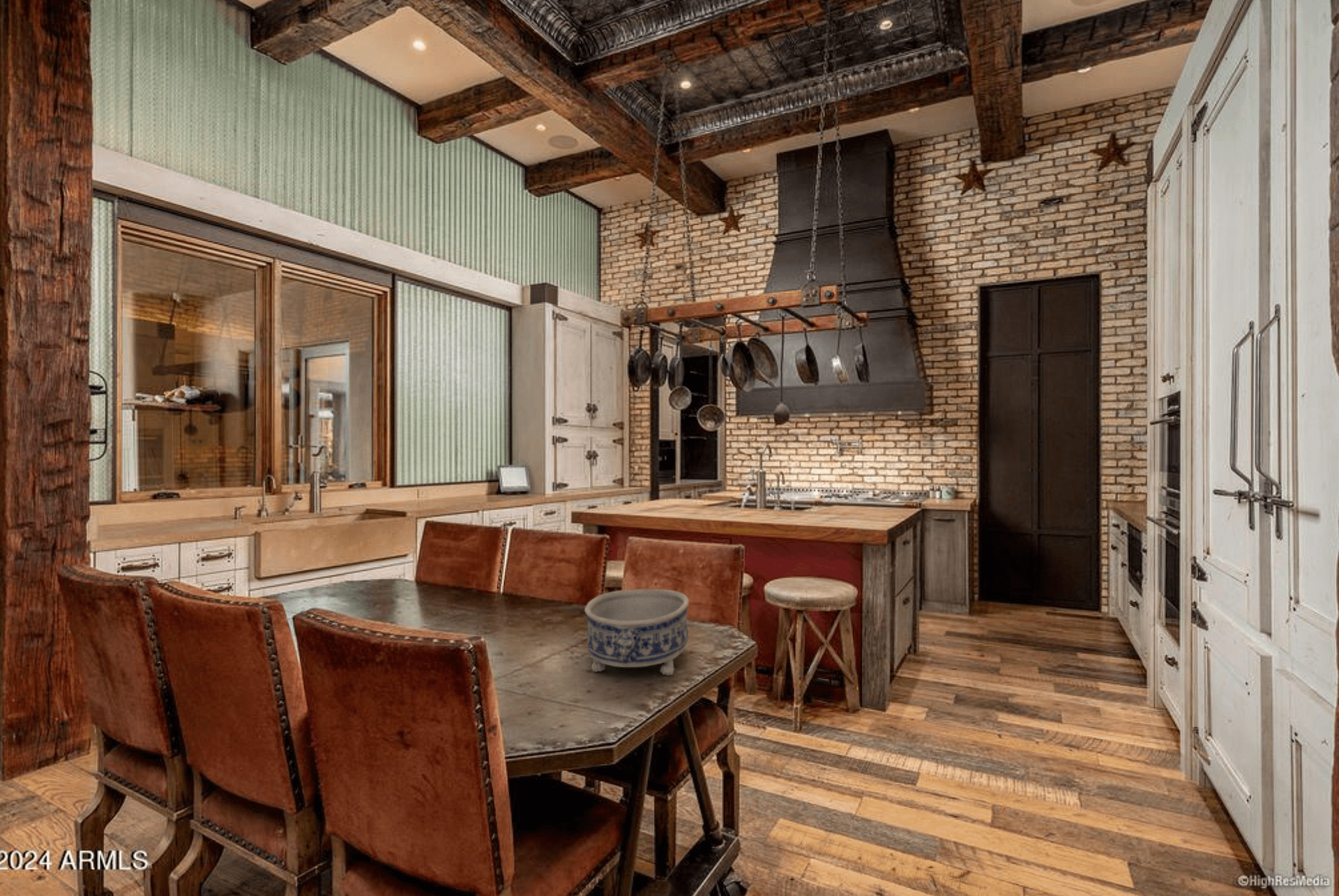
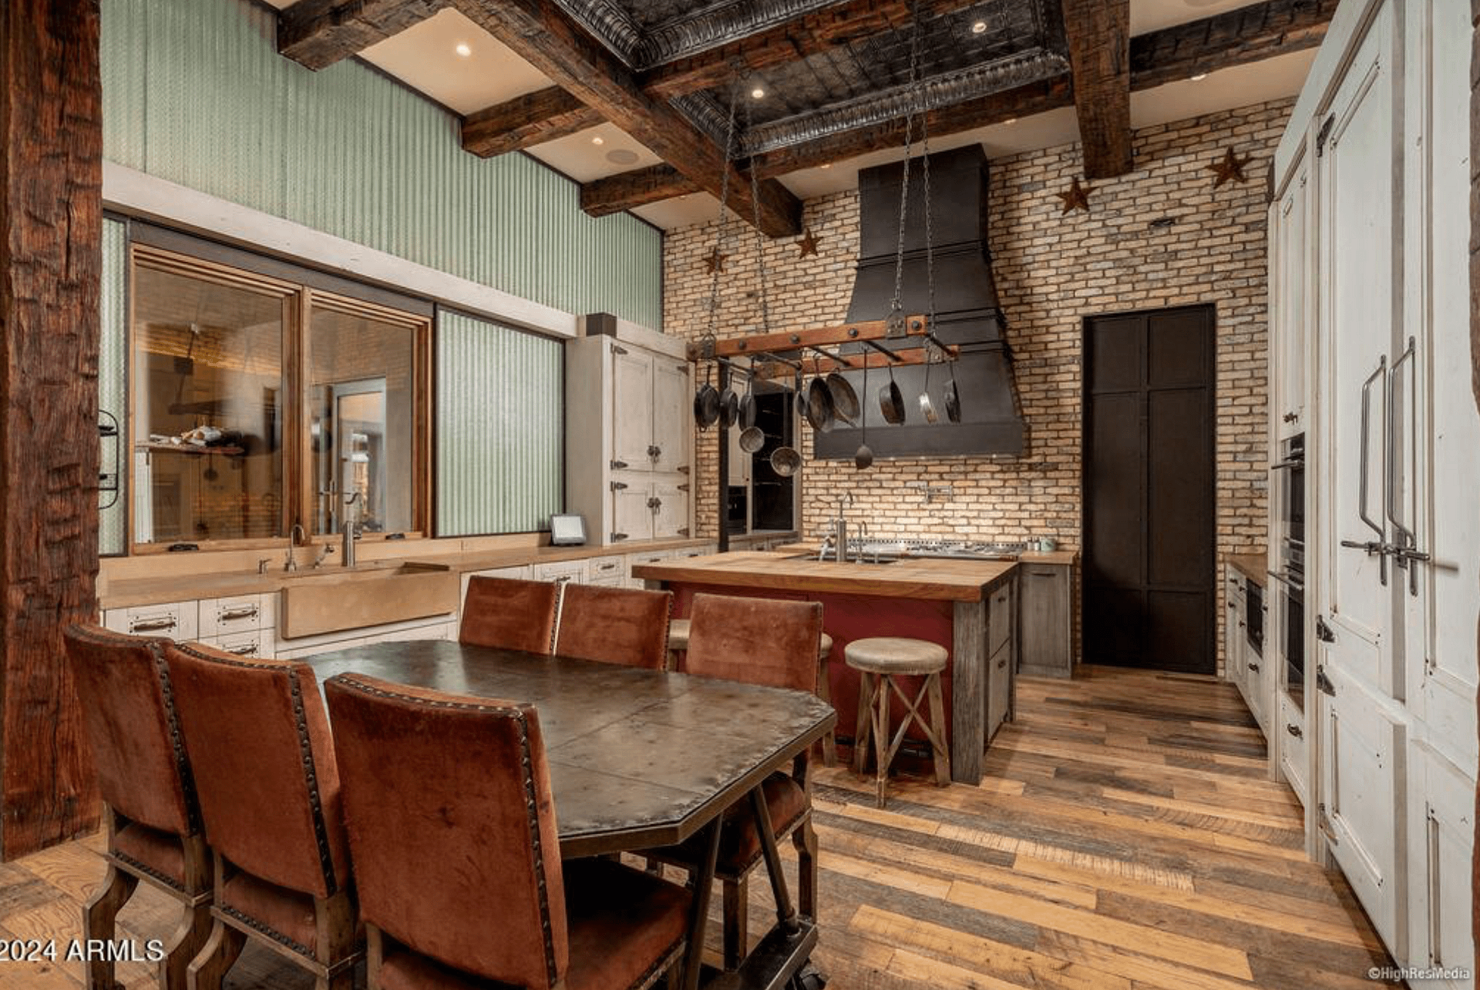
- decorative bowl [584,589,690,676]
